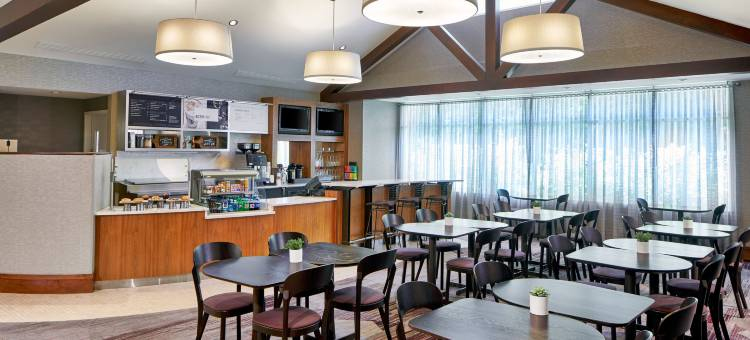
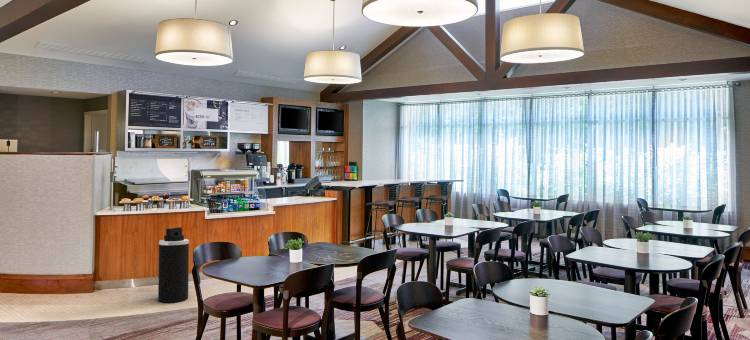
+ trash can [157,226,190,304]
